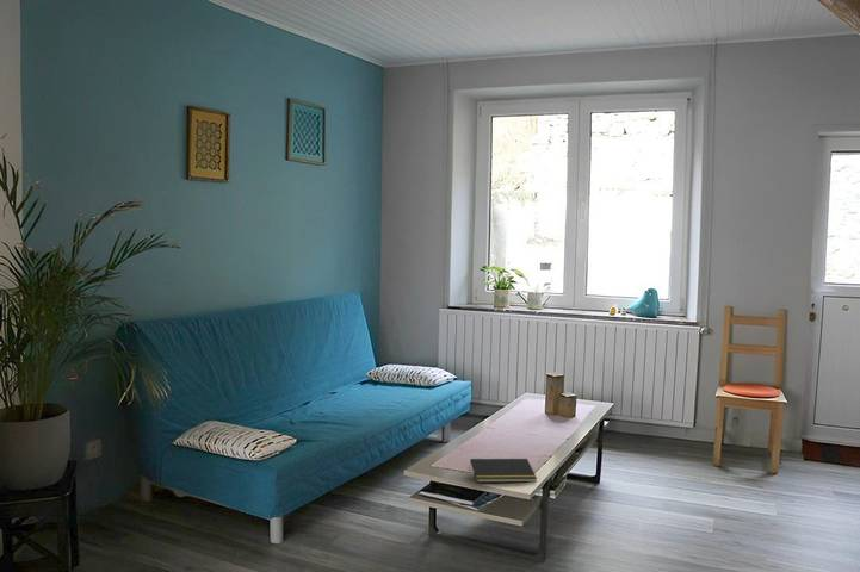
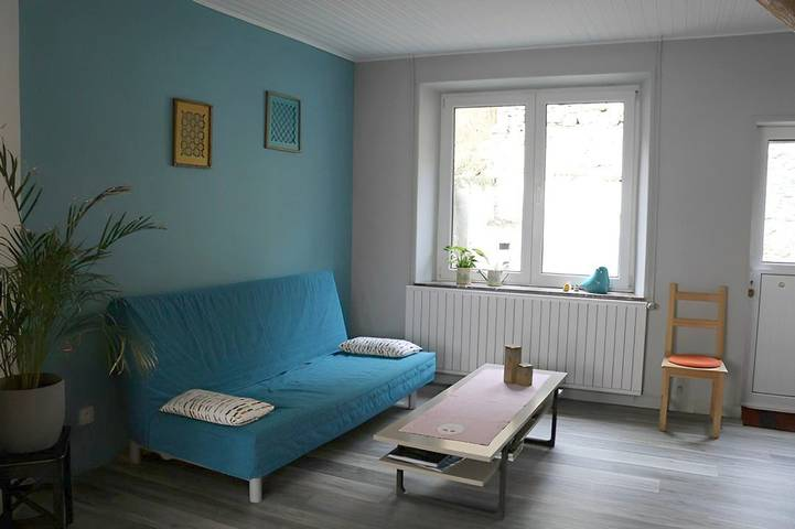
- notepad [468,458,538,484]
